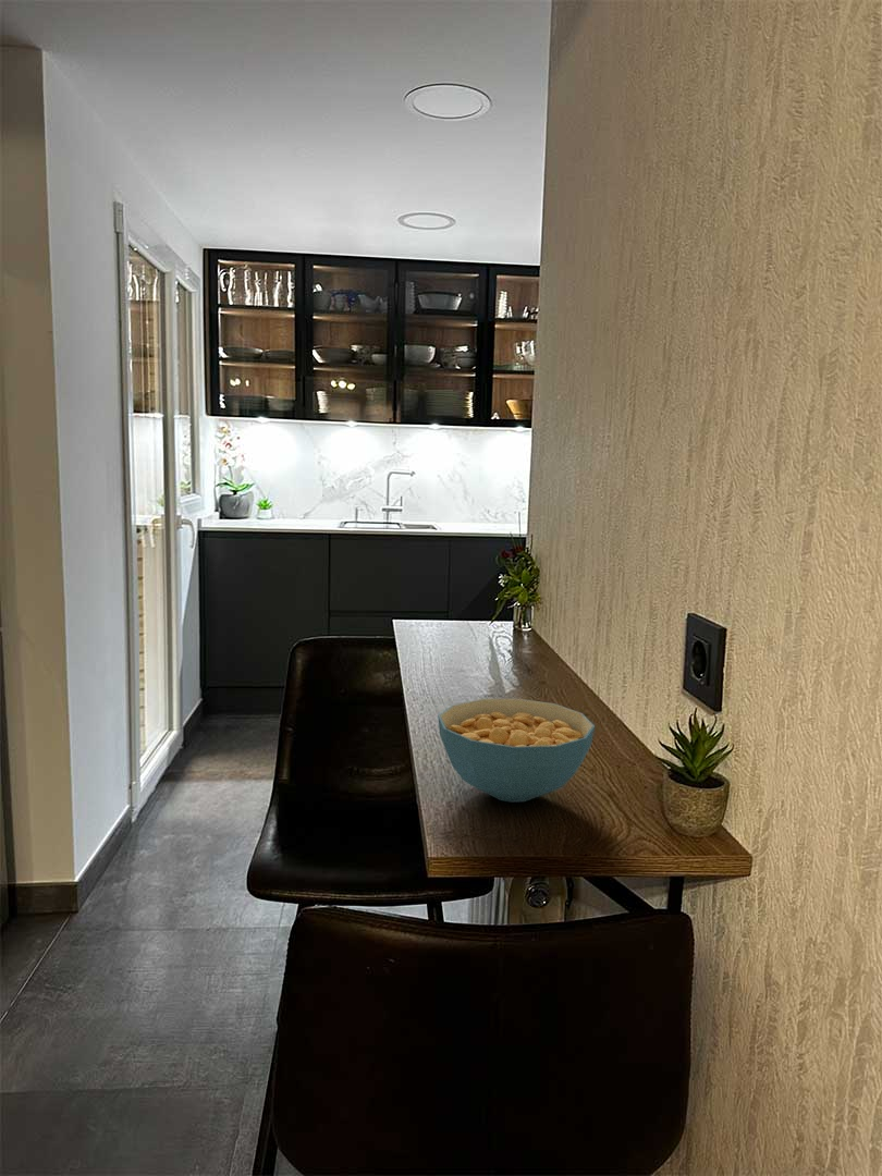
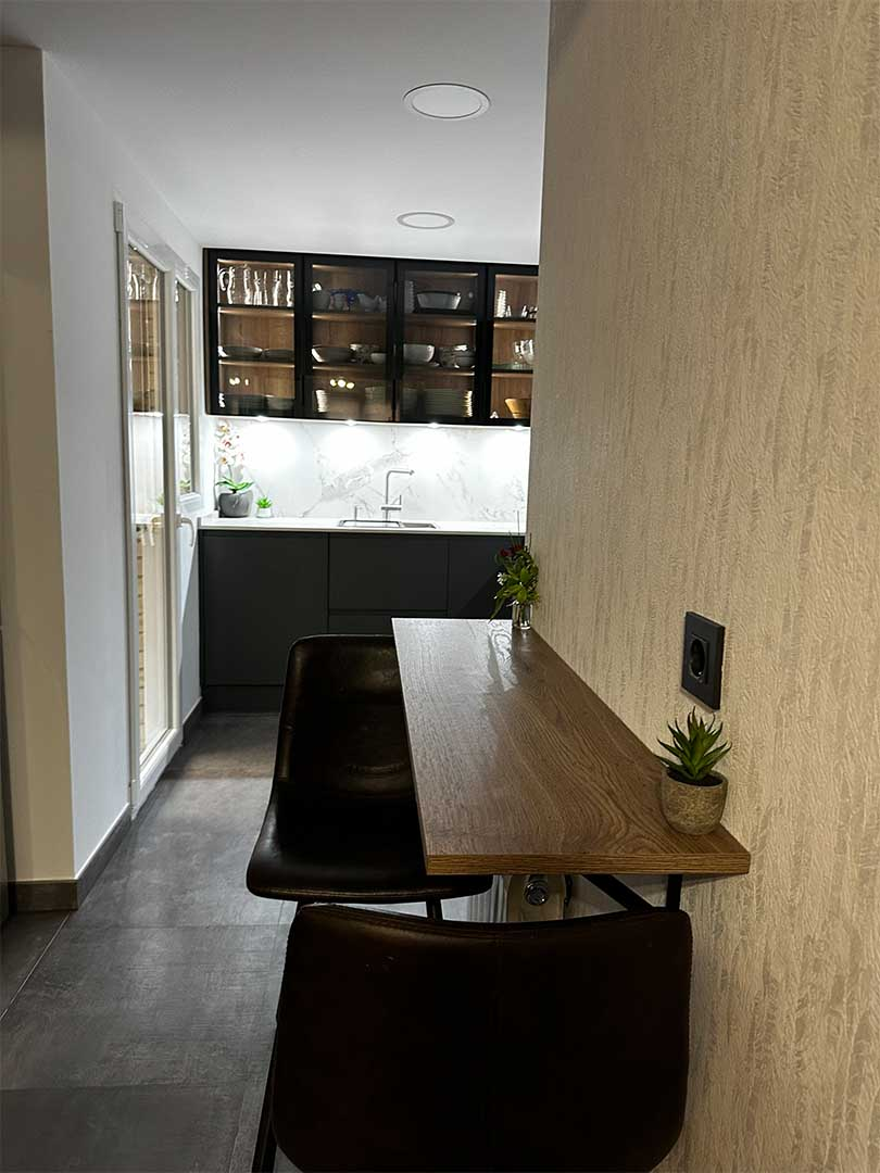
- cereal bowl [437,698,596,804]
